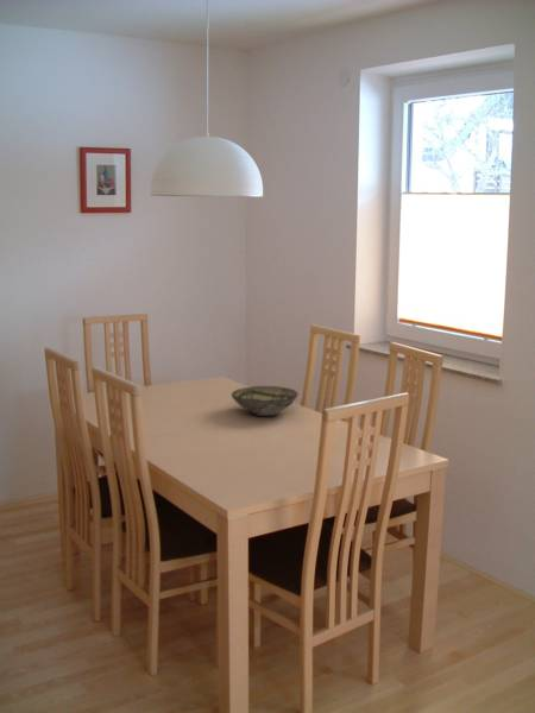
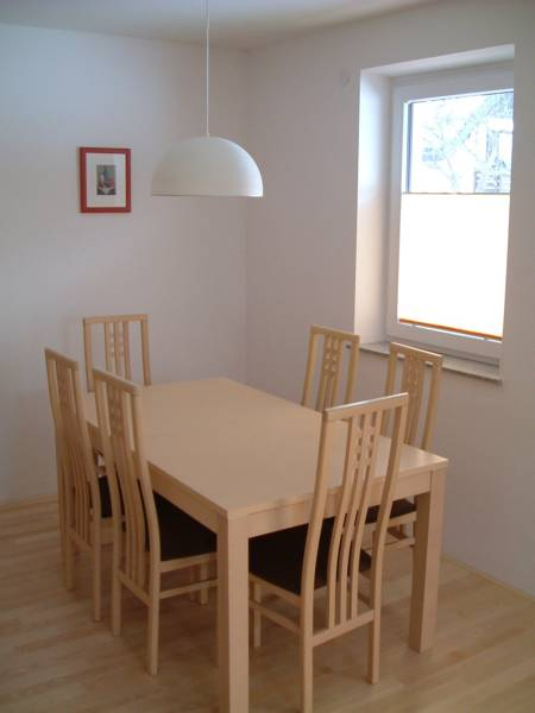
- bowl [231,385,300,417]
